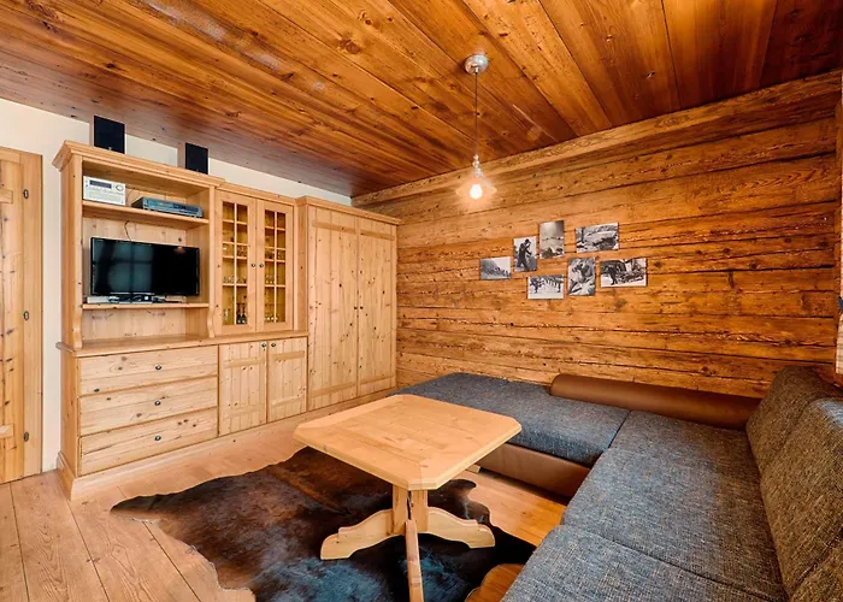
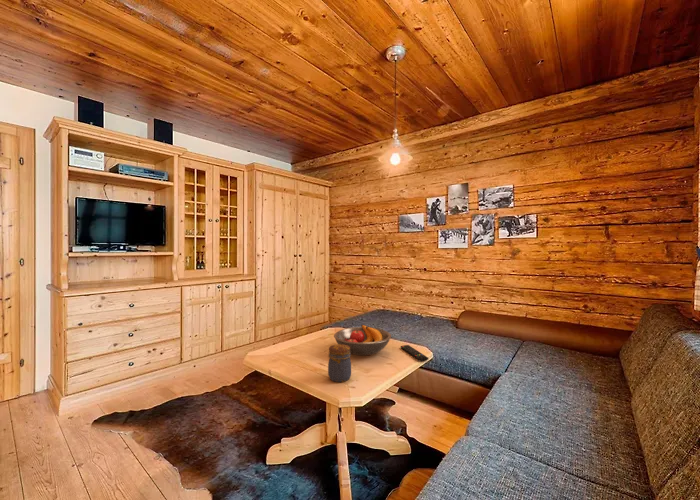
+ remote control [400,344,429,362]
+ jar [327,343,352,383]
+ fruit bowl [333,324,392,356]
